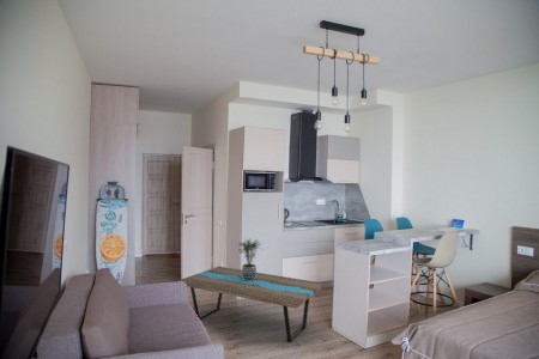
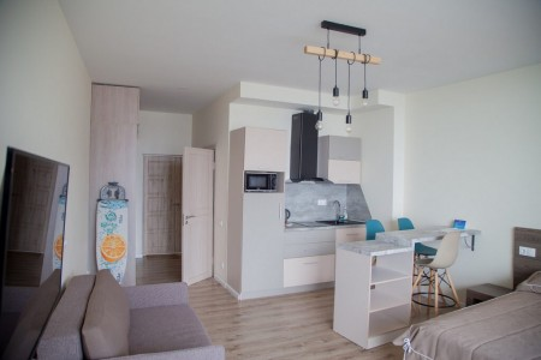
- potted plant [237,237,264,281]
- coffee table [176,266,325,343]
